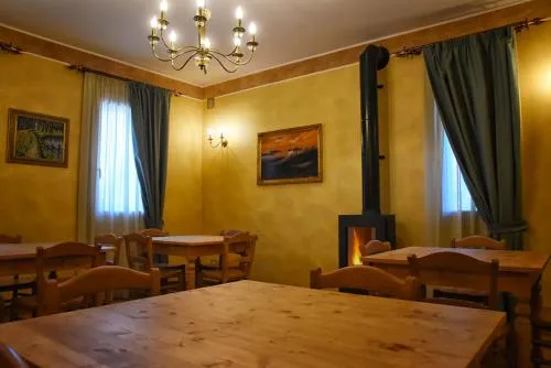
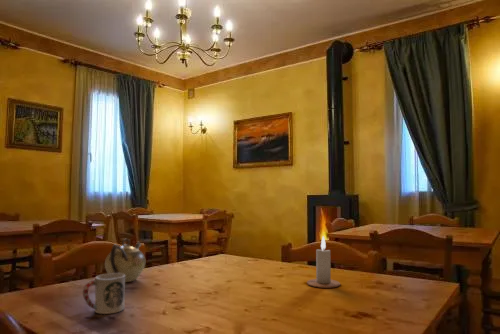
+ candle [306,235,341,289]
+ teapot [104,238,146,283]
+ cup [82,272,126,315]
